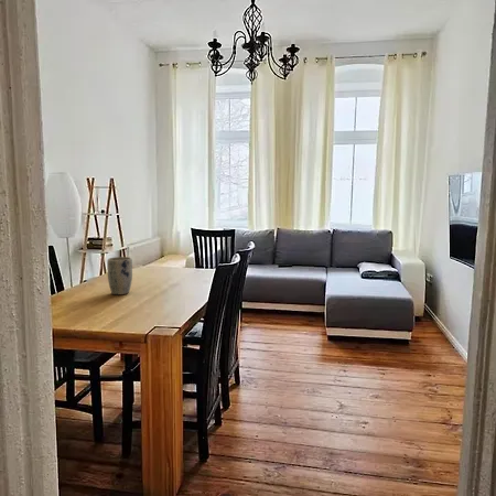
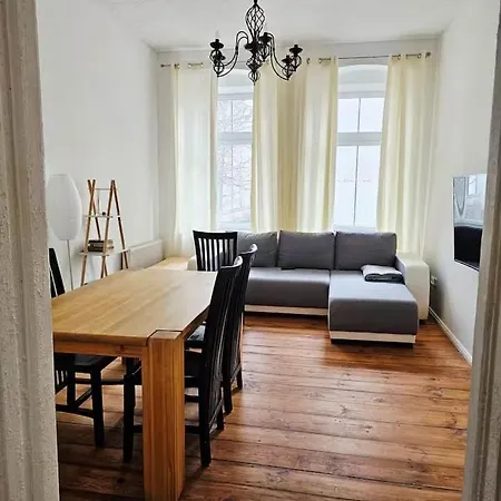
- plant pot [106,256,133,296]
